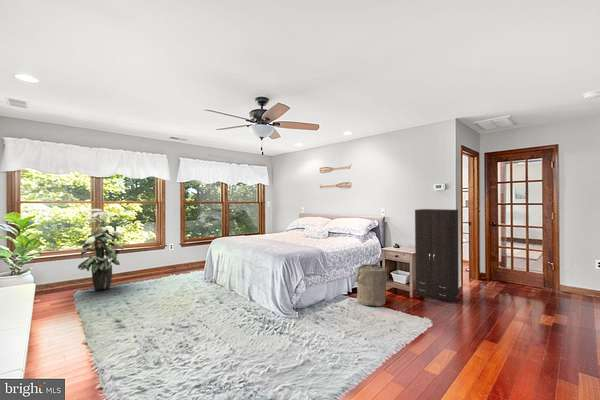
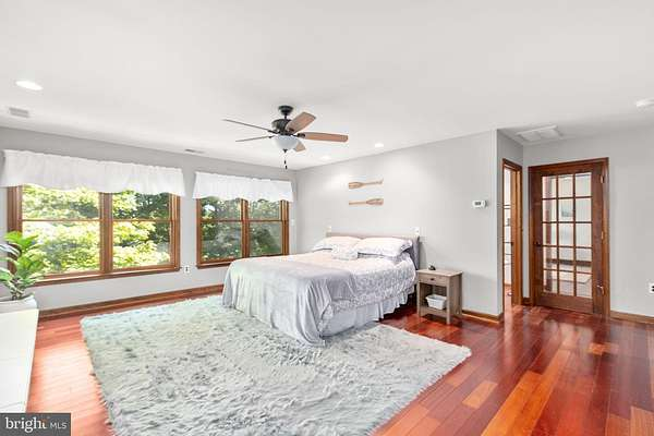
- indoor plant [75,208,125,291]
- laundry hamper [353,262,388,307]
- cabinet [414,208,460,304]
